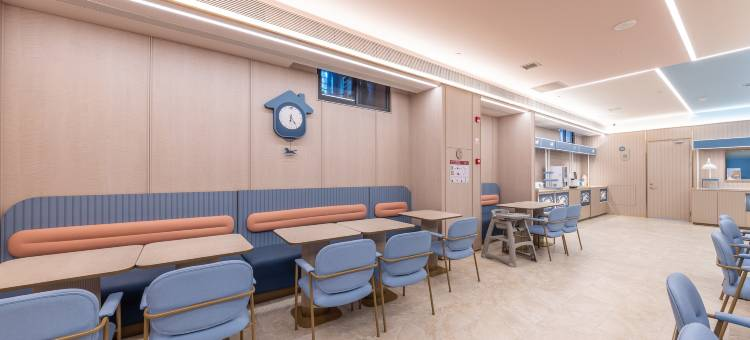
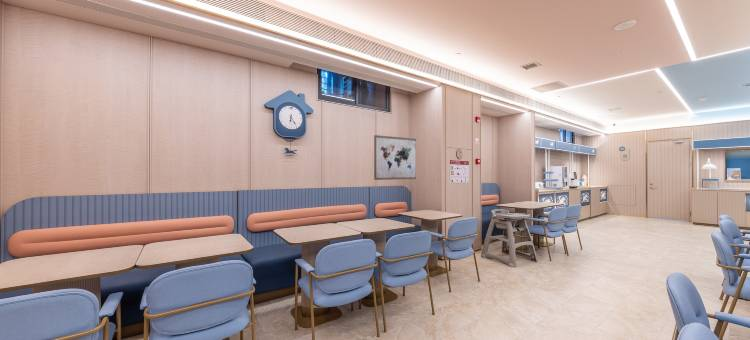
+ wall art [373,134,417,181]
